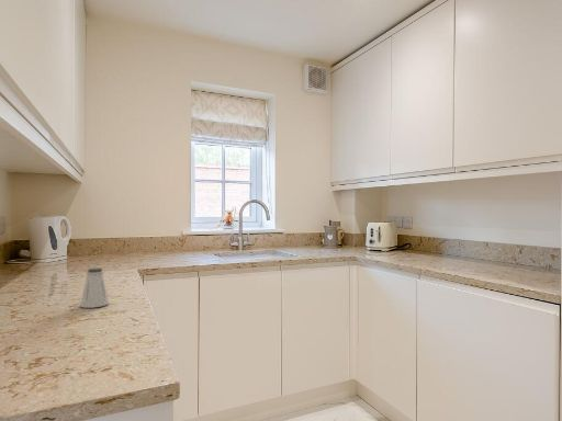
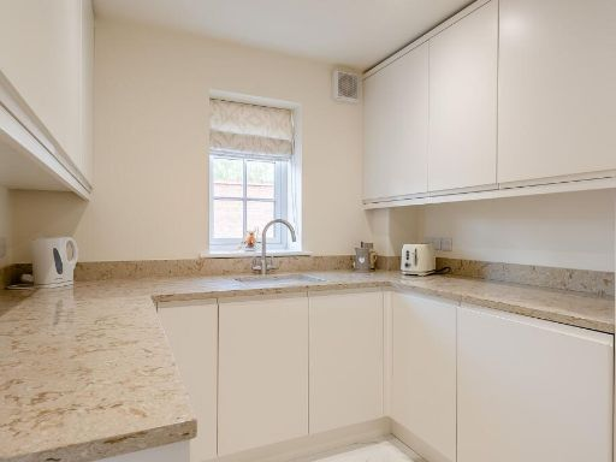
- saltshaker [79,268,110,309]
